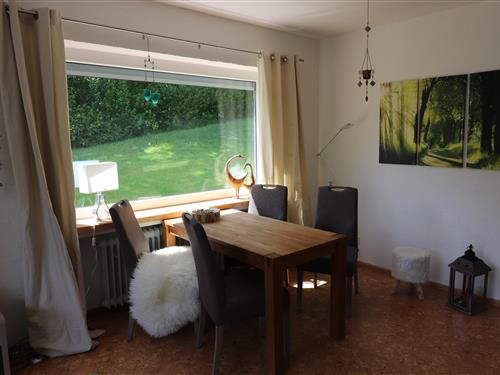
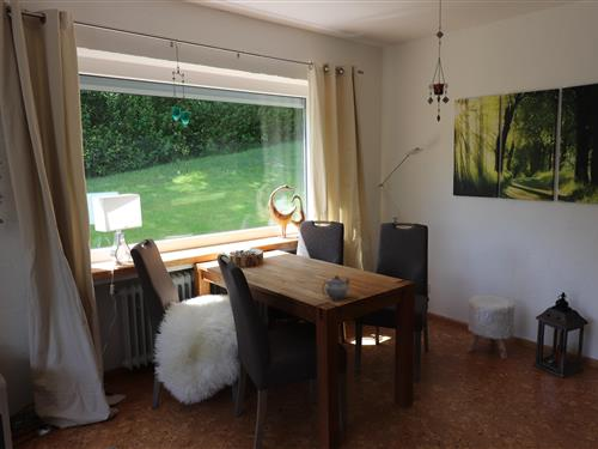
+ teapot [321,274,352,299]
